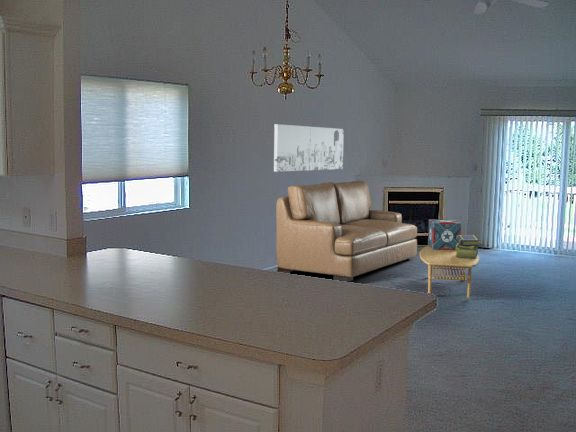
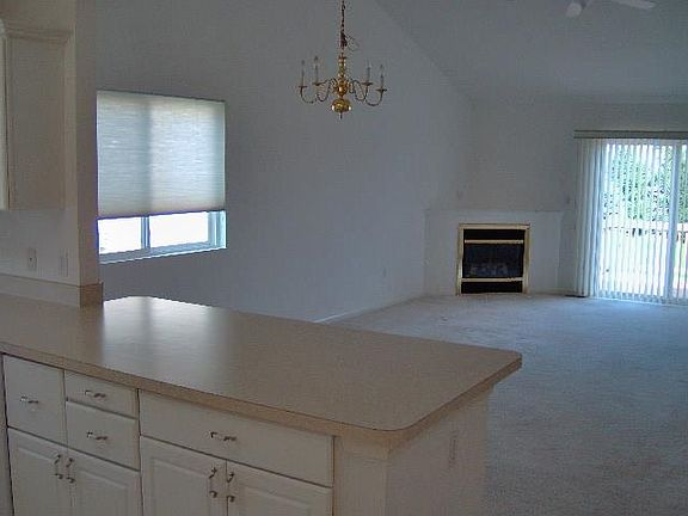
- sofa [275,180,418,283]
- decorative box [427,218,462,250]
- coffee table [419,245,480,299]
- wall art [273,123,345,173]
- stack of books [456,234,481,259]
